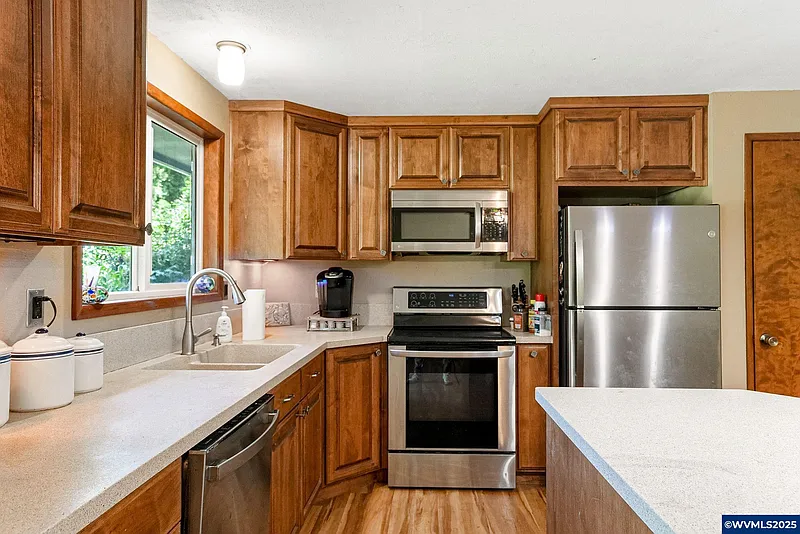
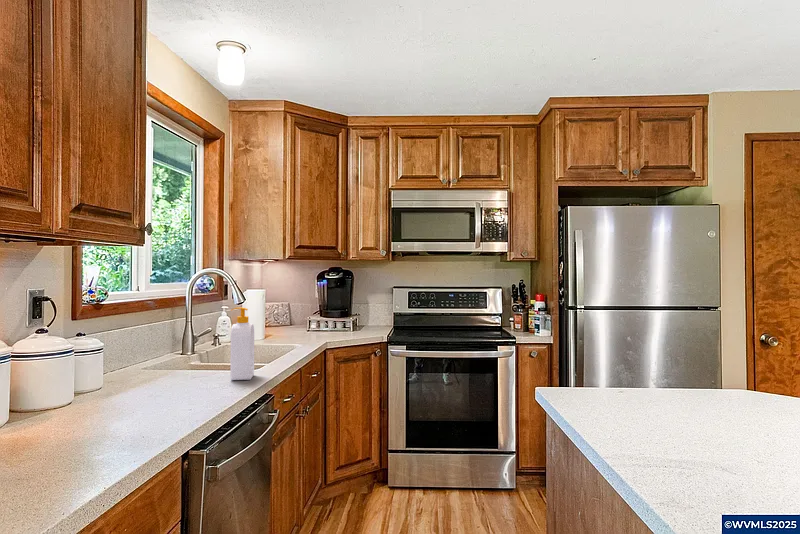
+ soap bottle [230,306,255,381]
